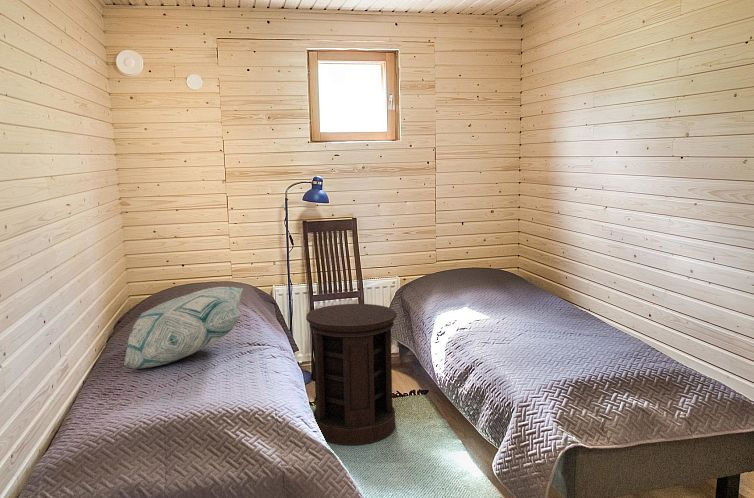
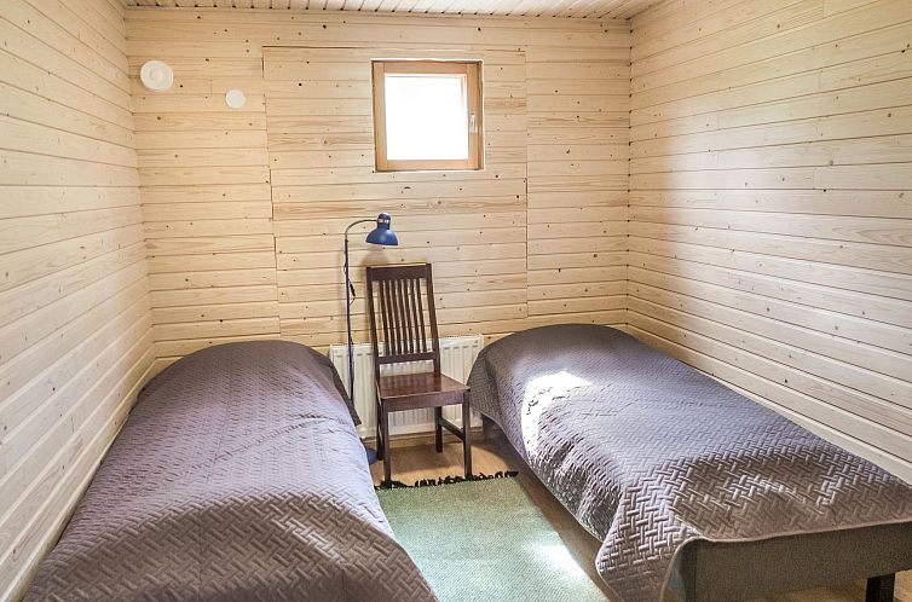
- side table [305,303,398,446]
- decorative pillow [123,286,244,369]
